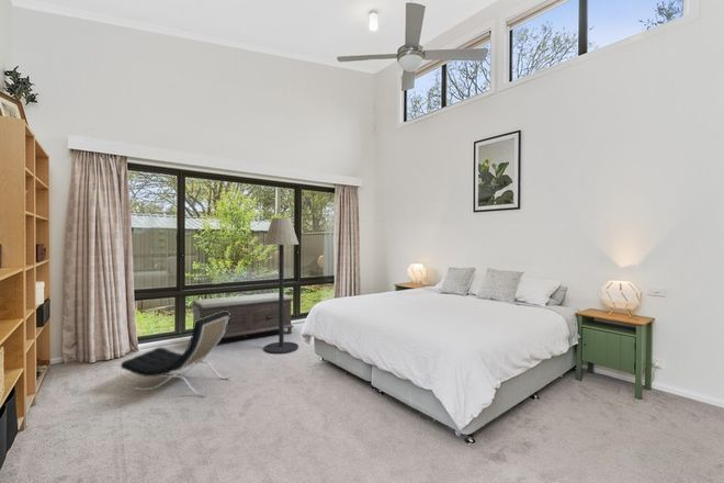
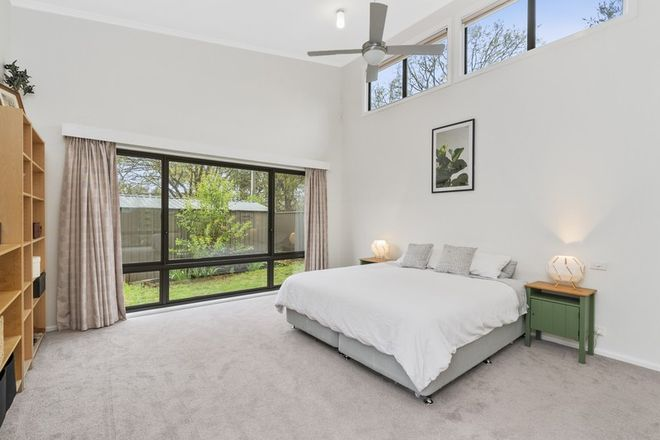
- bench [190,291,295,339]
- lounge chair [120,311,234,396]
- floor lamp [262,217,299,355]
